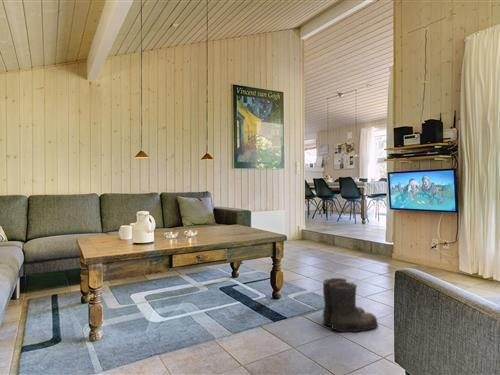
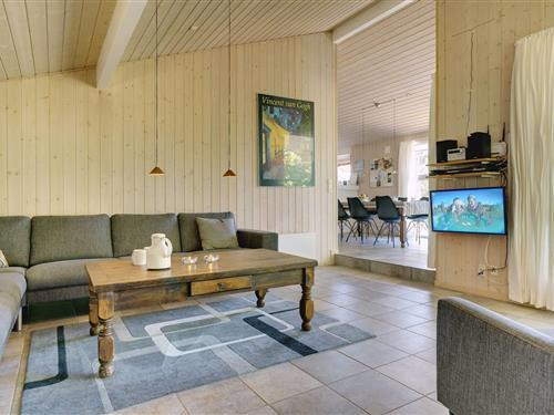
- boots [322,277,380,333]
